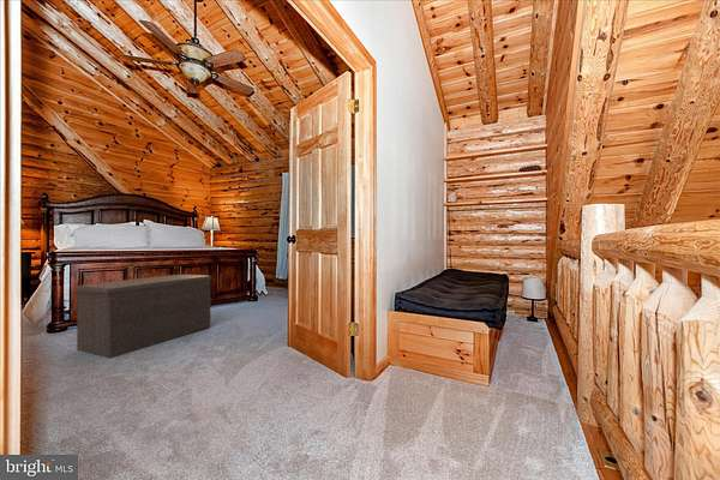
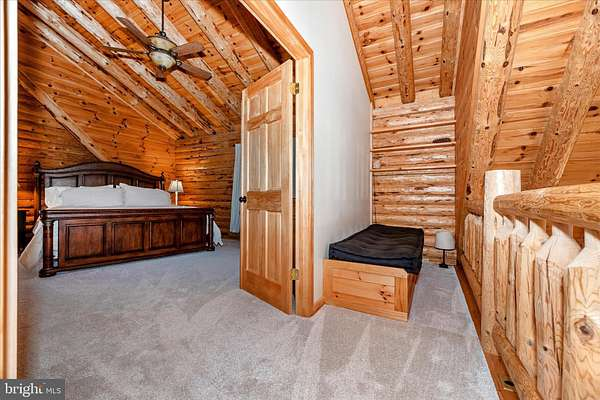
- bench [74,274,212,359]
